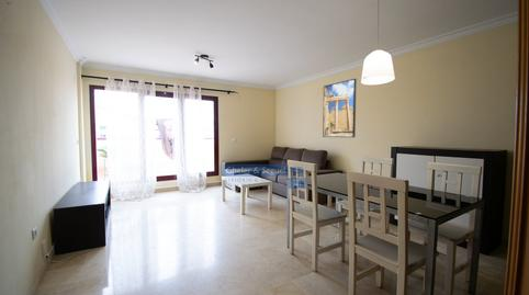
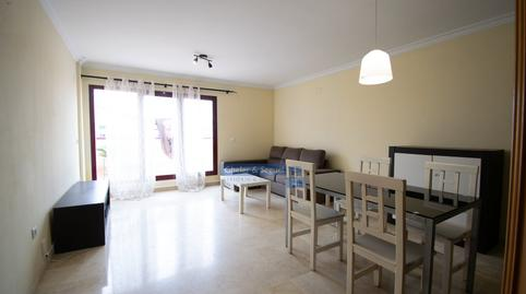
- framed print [322,78,358,138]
